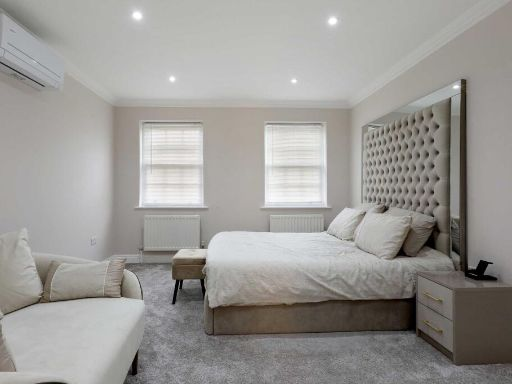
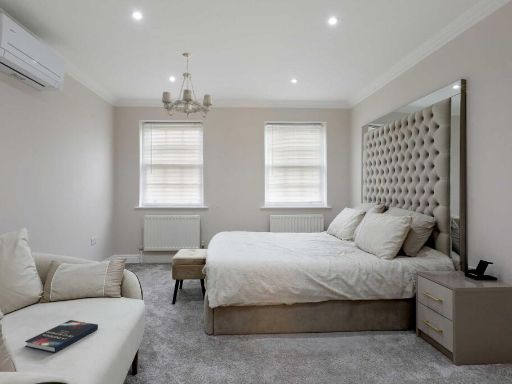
+ hardback book [24,319,99,354]
+ chandelier [161,52,214,120]
